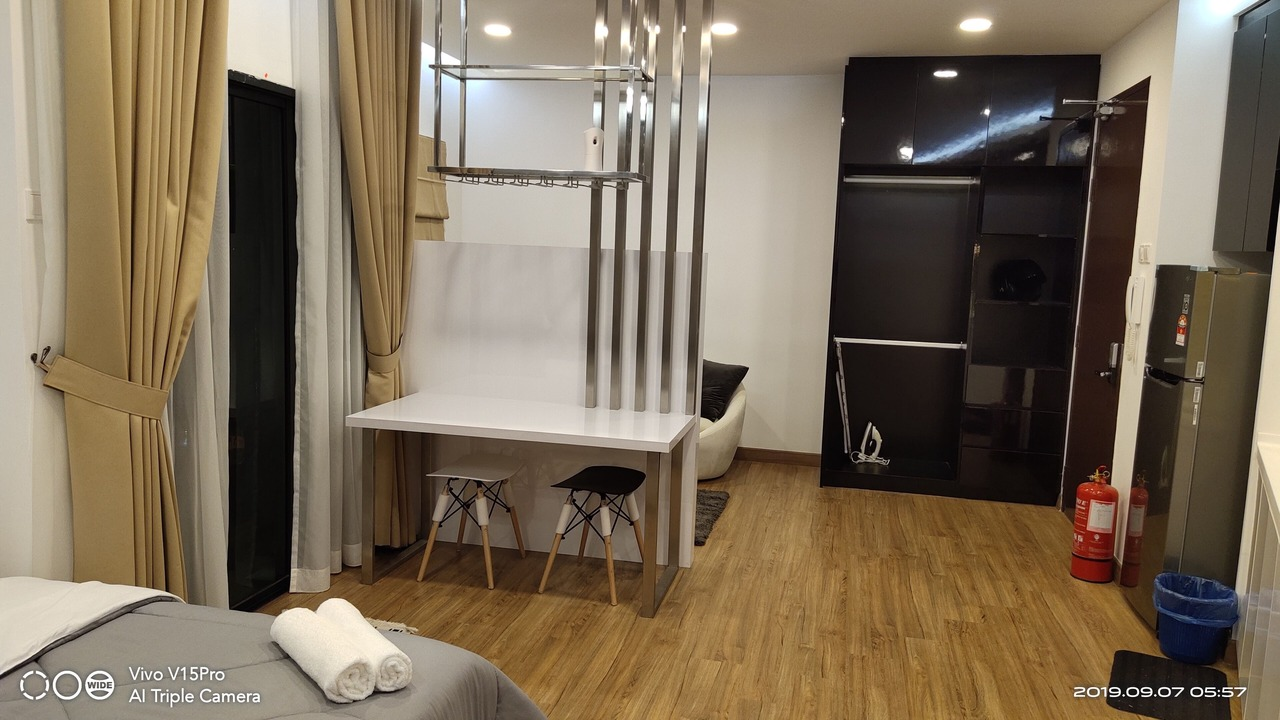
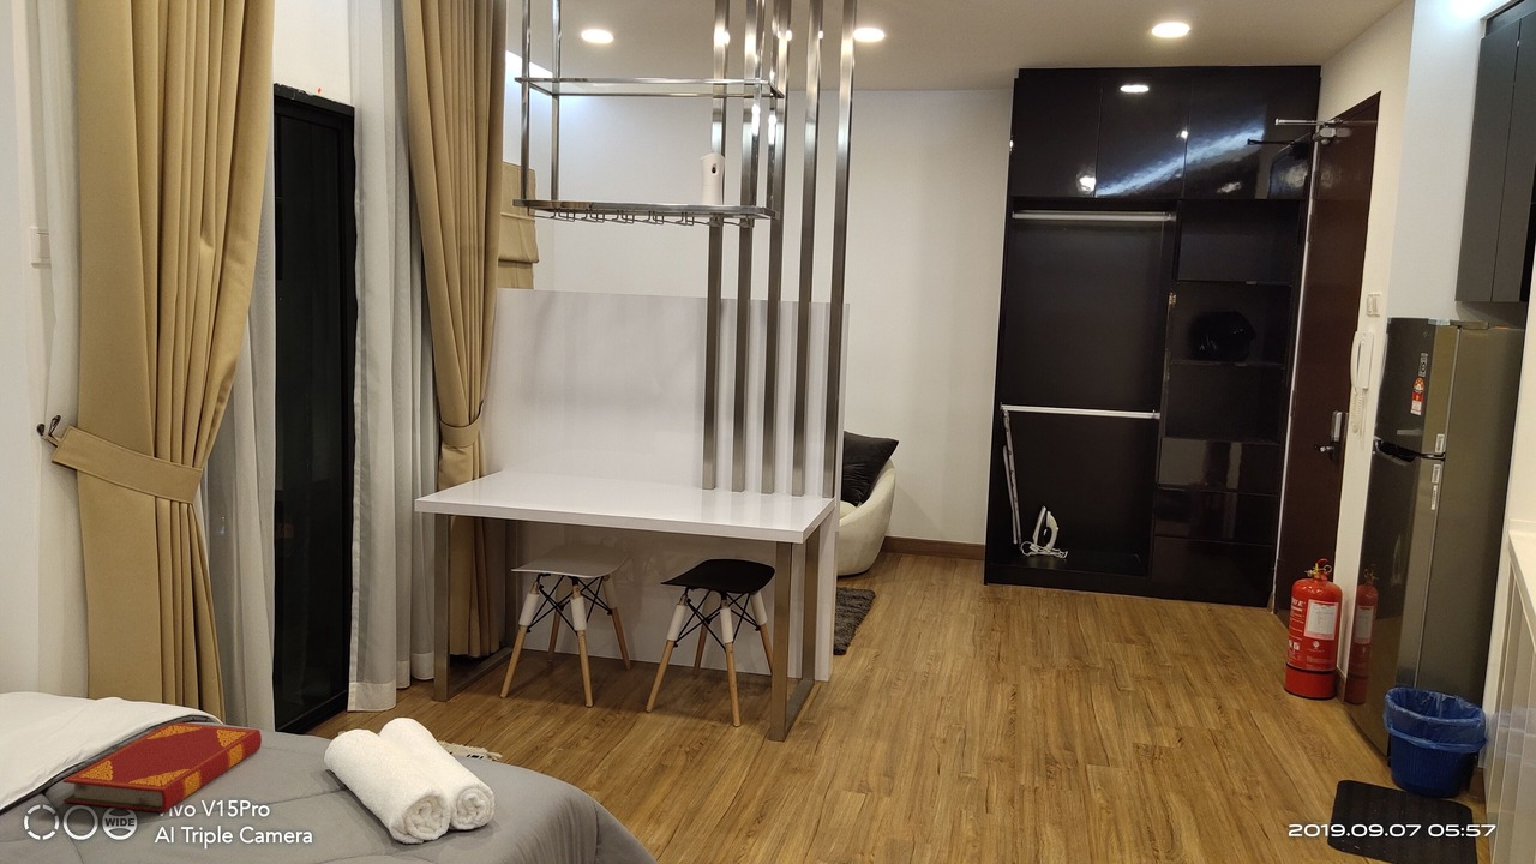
+ hardback book [61,720,263,814]
